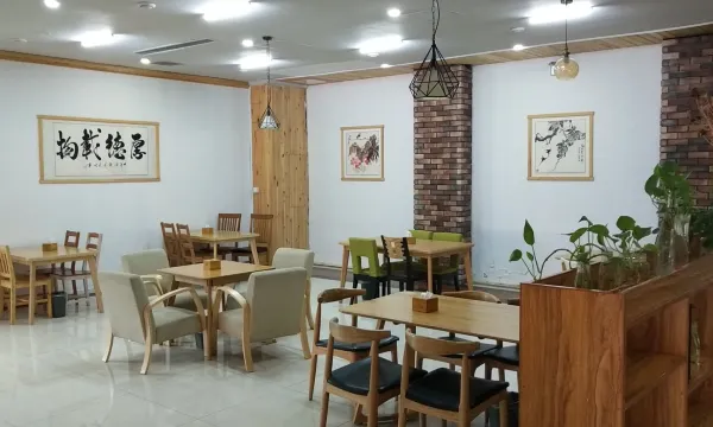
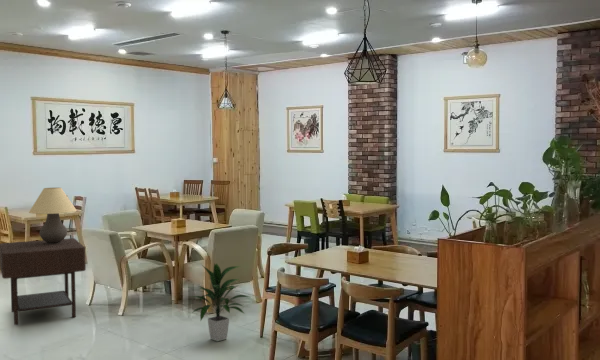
+ side table [0,237,87,326]
+ indoor plant [191,262,250,342]
+ table lamp [28,187,78,243]
